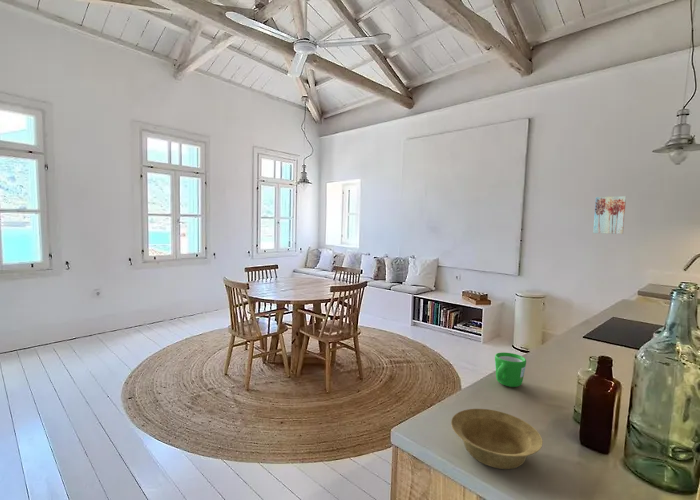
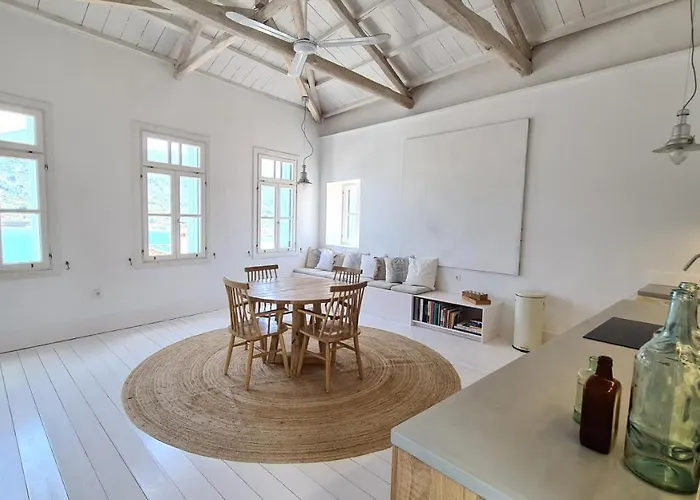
- wall art [592,195,627,235]
- bowl [450,408,544,470]
- mug [494,351,527,388]
